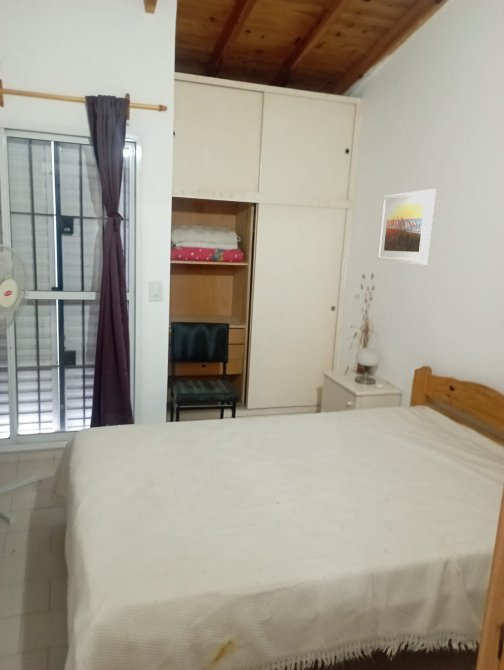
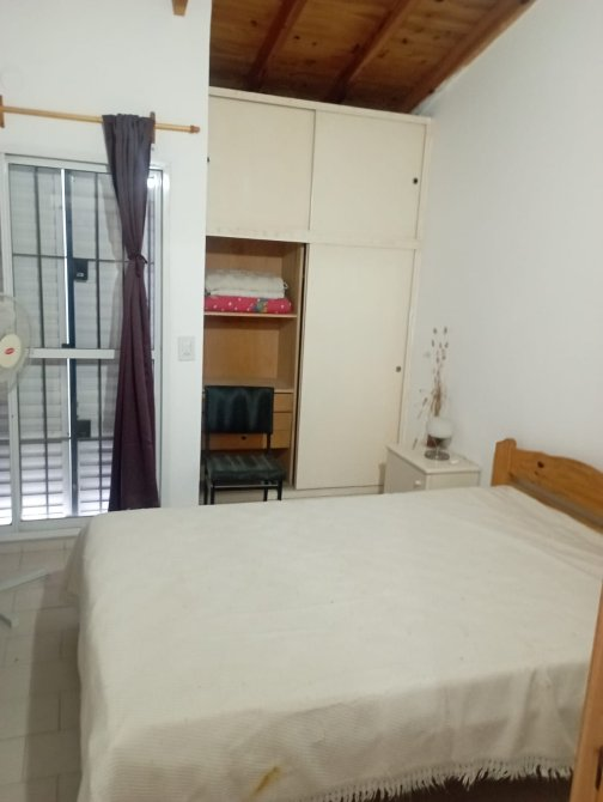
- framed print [376,188,437,265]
